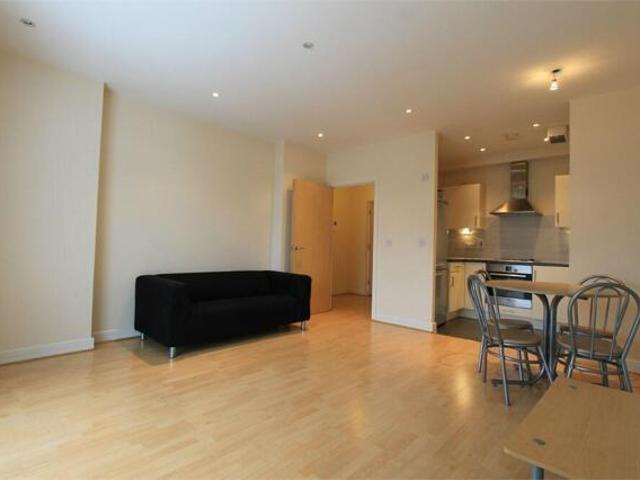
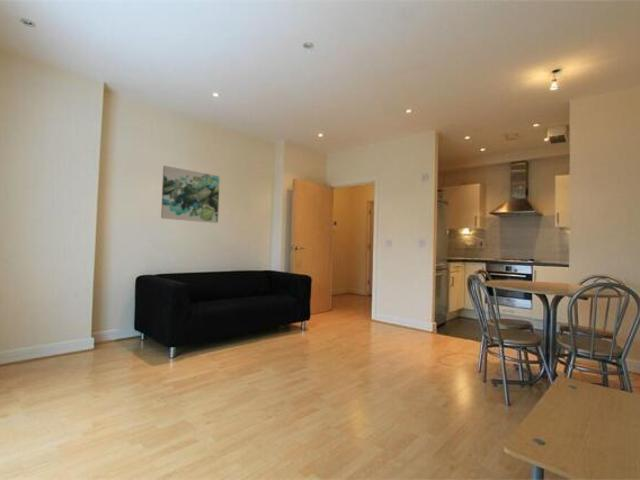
+ wall art [160,165,221,224]
